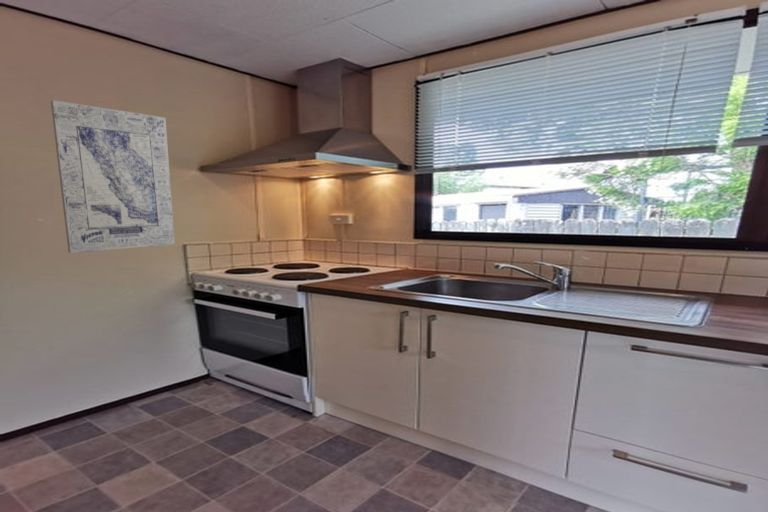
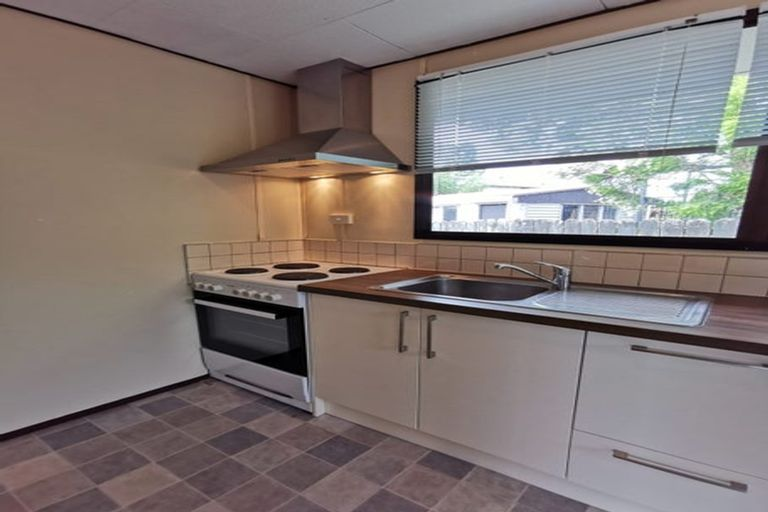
- wall art [50,99,176,254]
